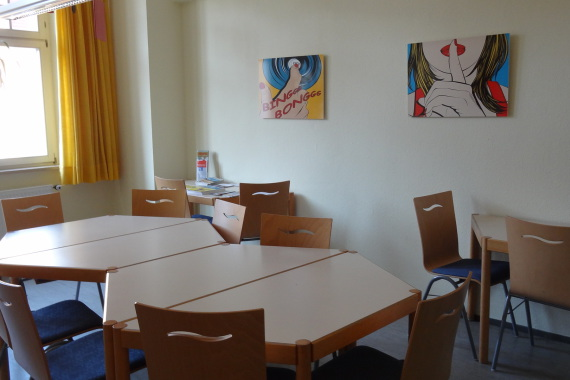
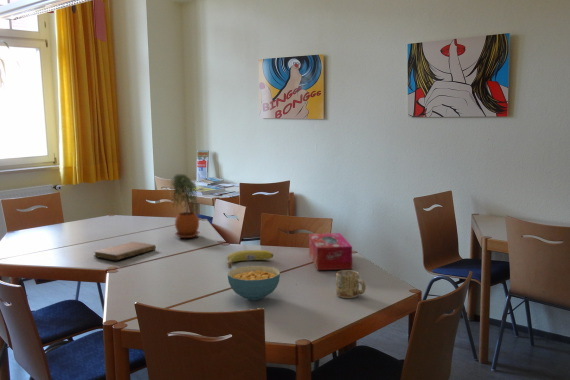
+ mug [335,269,366,299]
+ cereal bowl [227,265,281,301]
+ potted plant [169,173,201,239]
+ fruit [226,249,274,269]
+ tissue box [308,232,353,271]
+ notebook [93,241,157,261]
